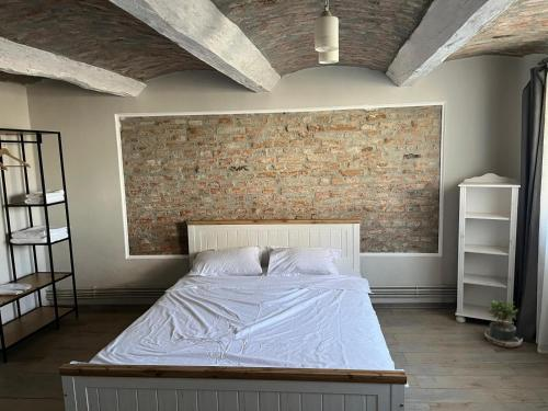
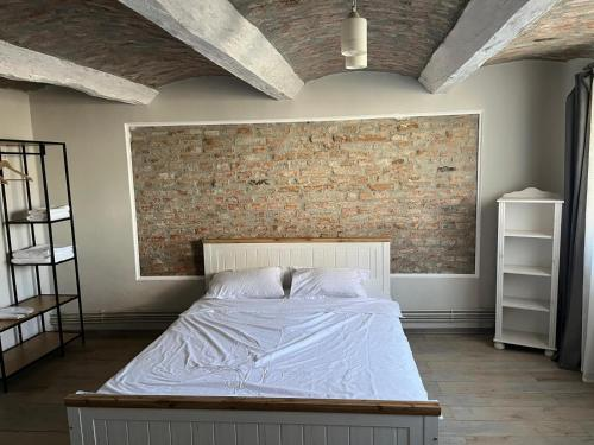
- potted plant [484,299,524,347]
